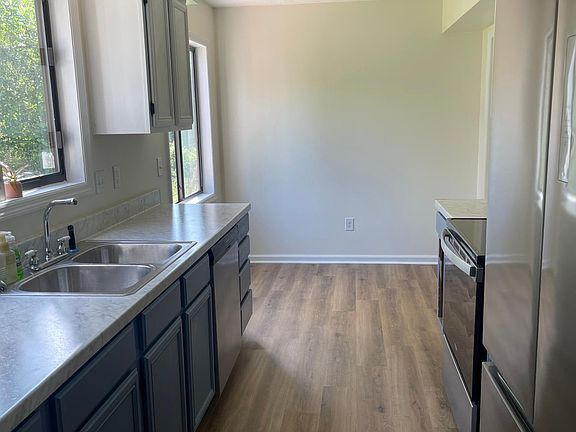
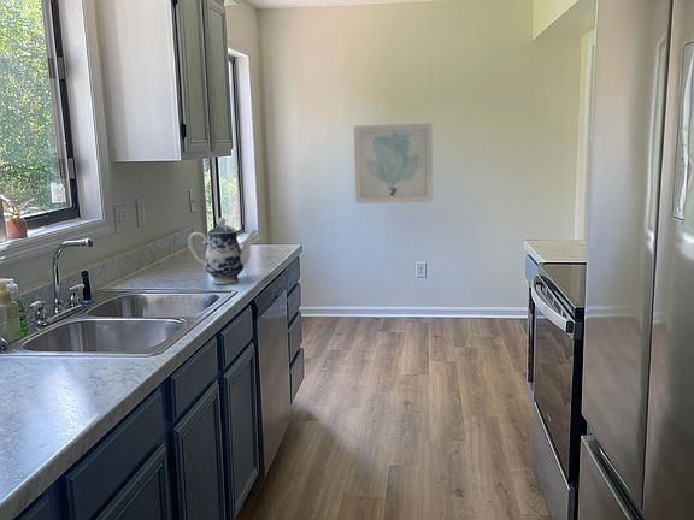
+ wall art [353,123,434,205]
+ teapot [188,217,259,285]
